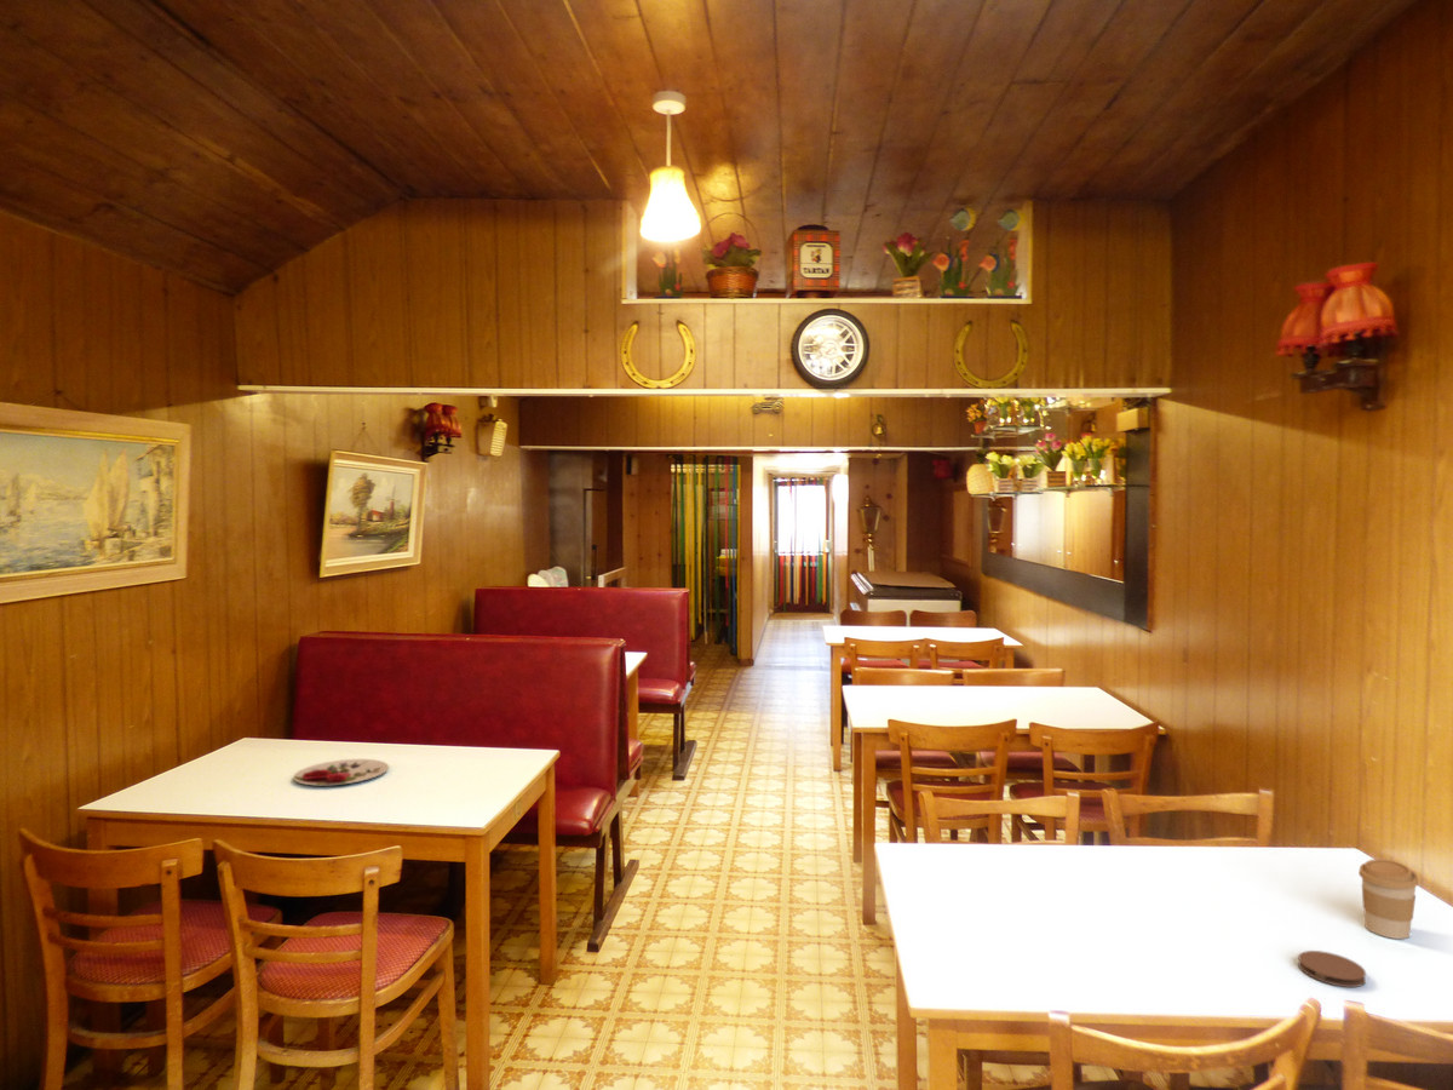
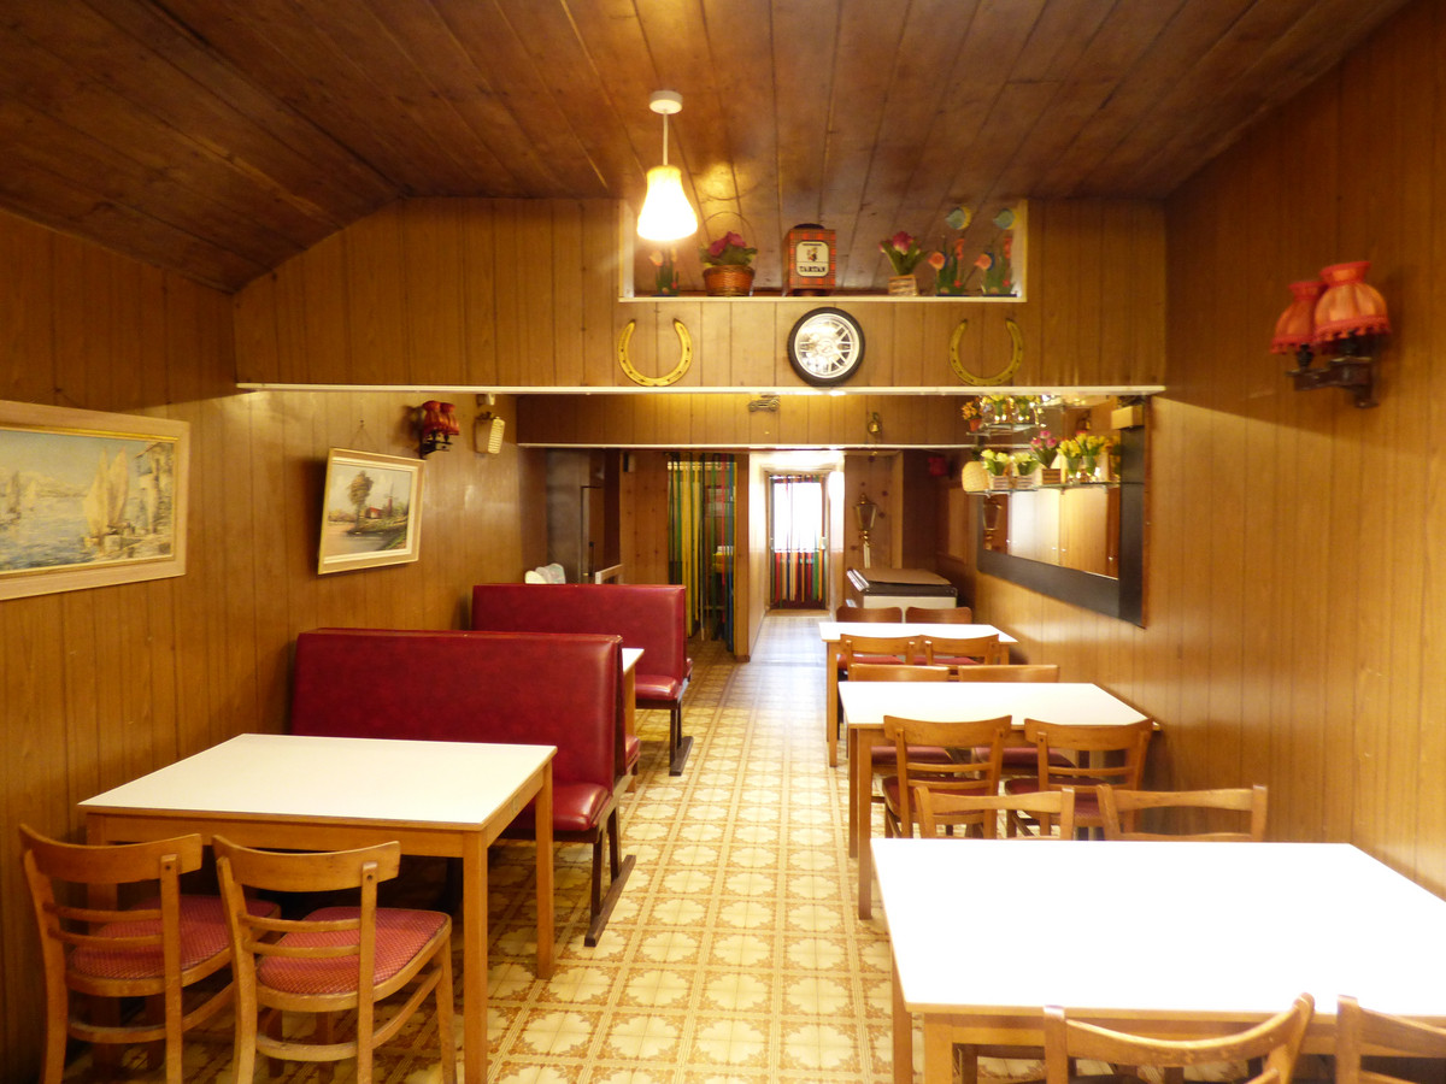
- plate [292,758,390,787]
- coffee cup [1357,857,1420,940]
- coaster [1297,950,1367,988]
